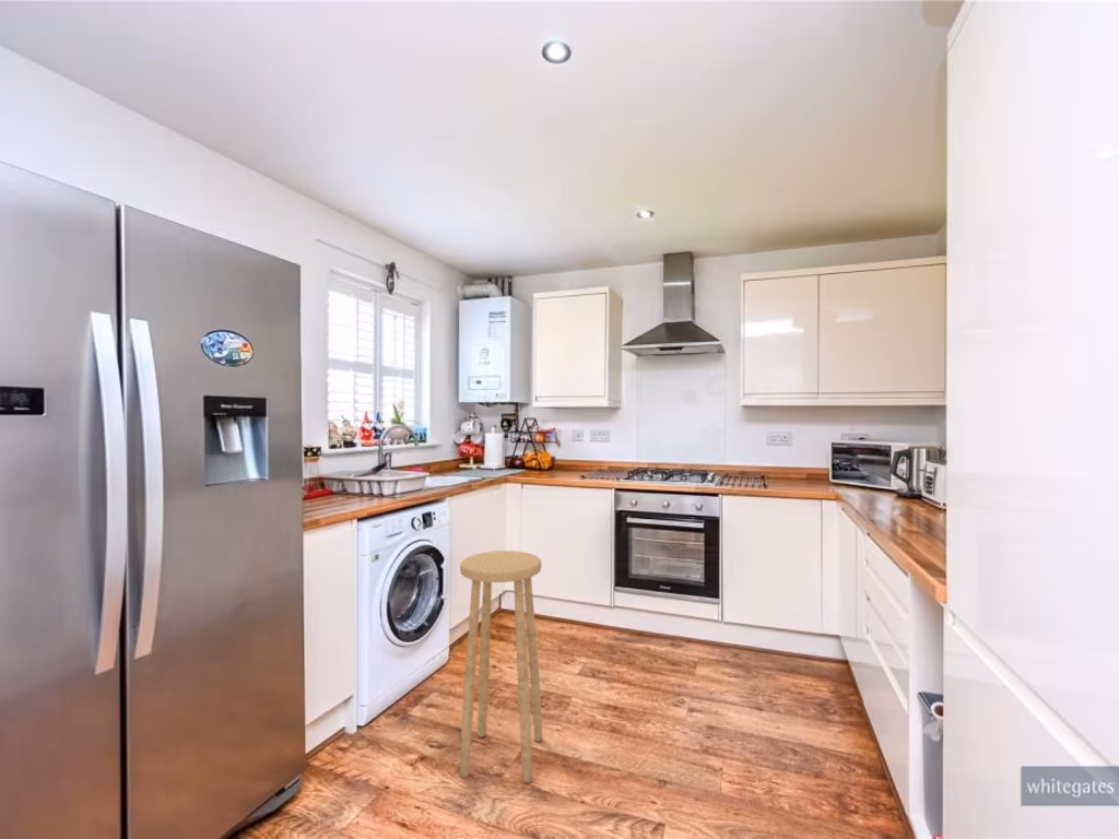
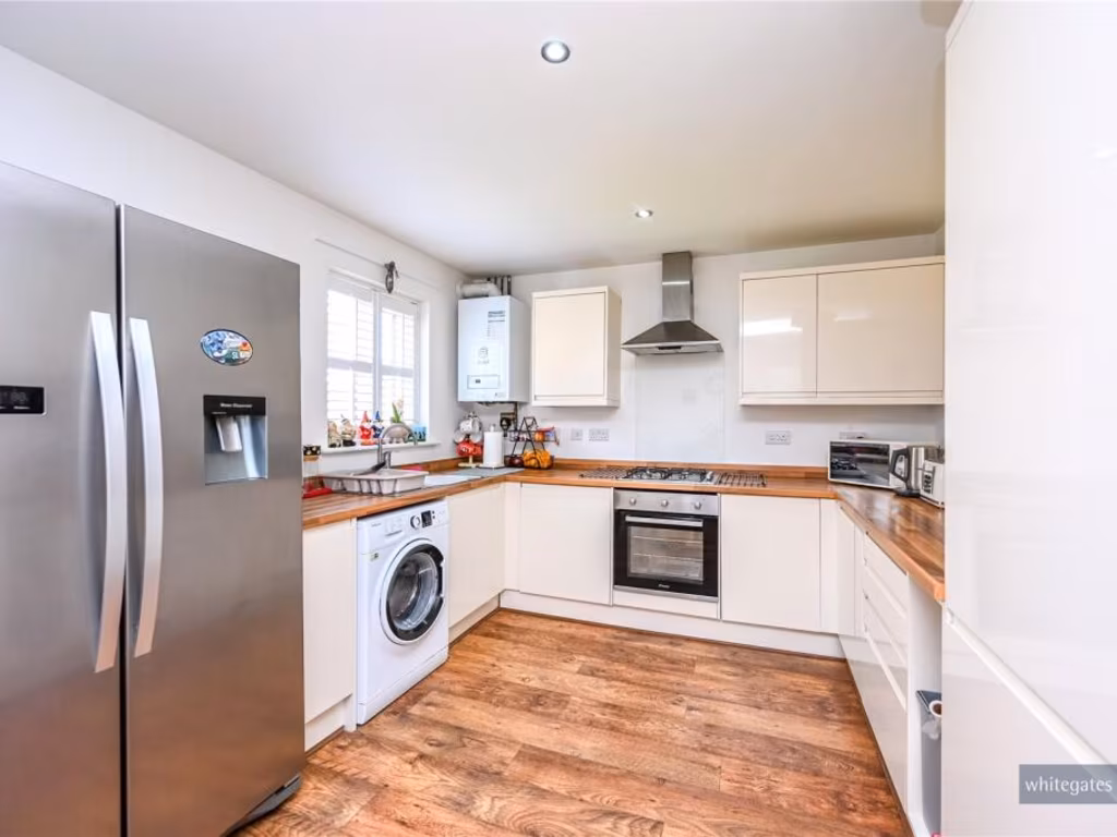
- stool [459,550,543,784]
